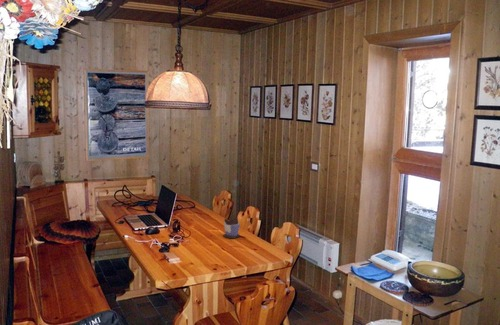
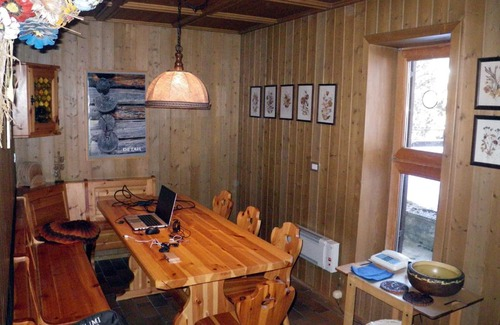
- cup [222,216,241,239]
